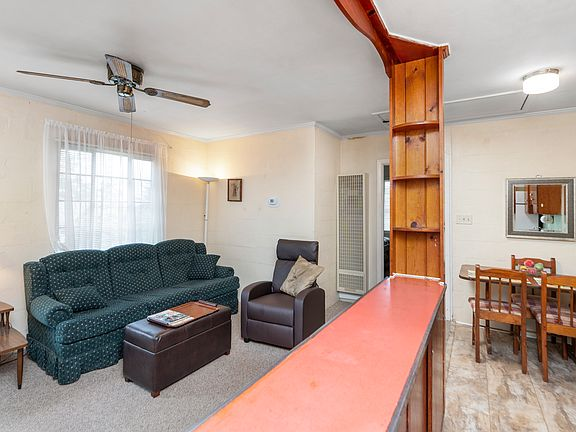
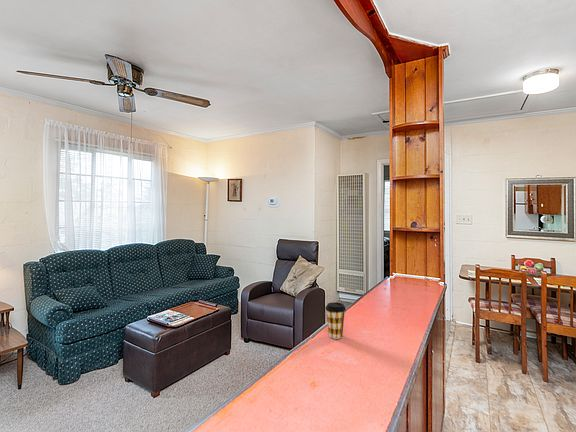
+ coffee cup [324,301,347,340]
